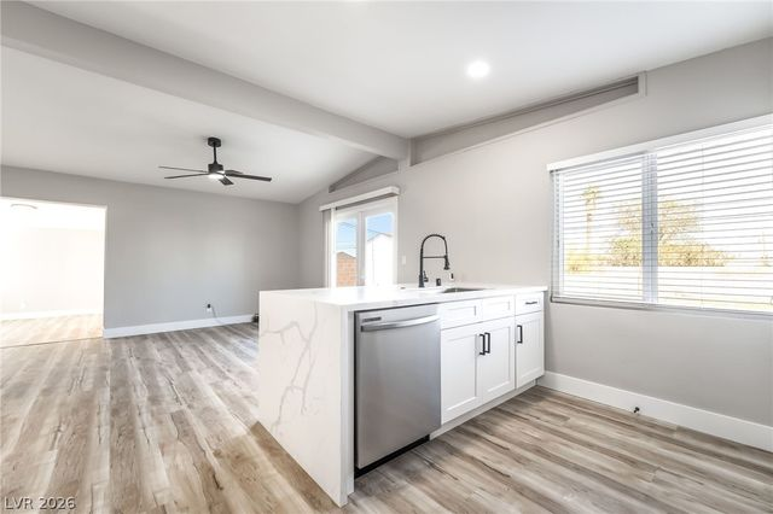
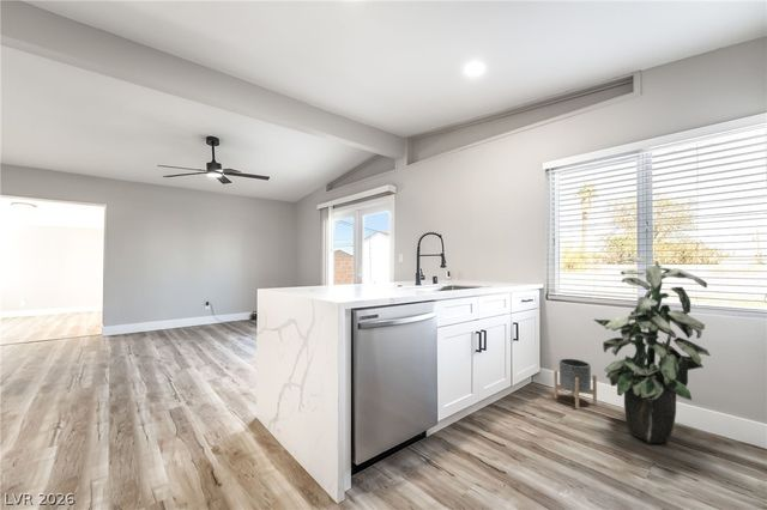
+ indoor plant [592,256,712,444]
+ planter [552,358,598,411]
